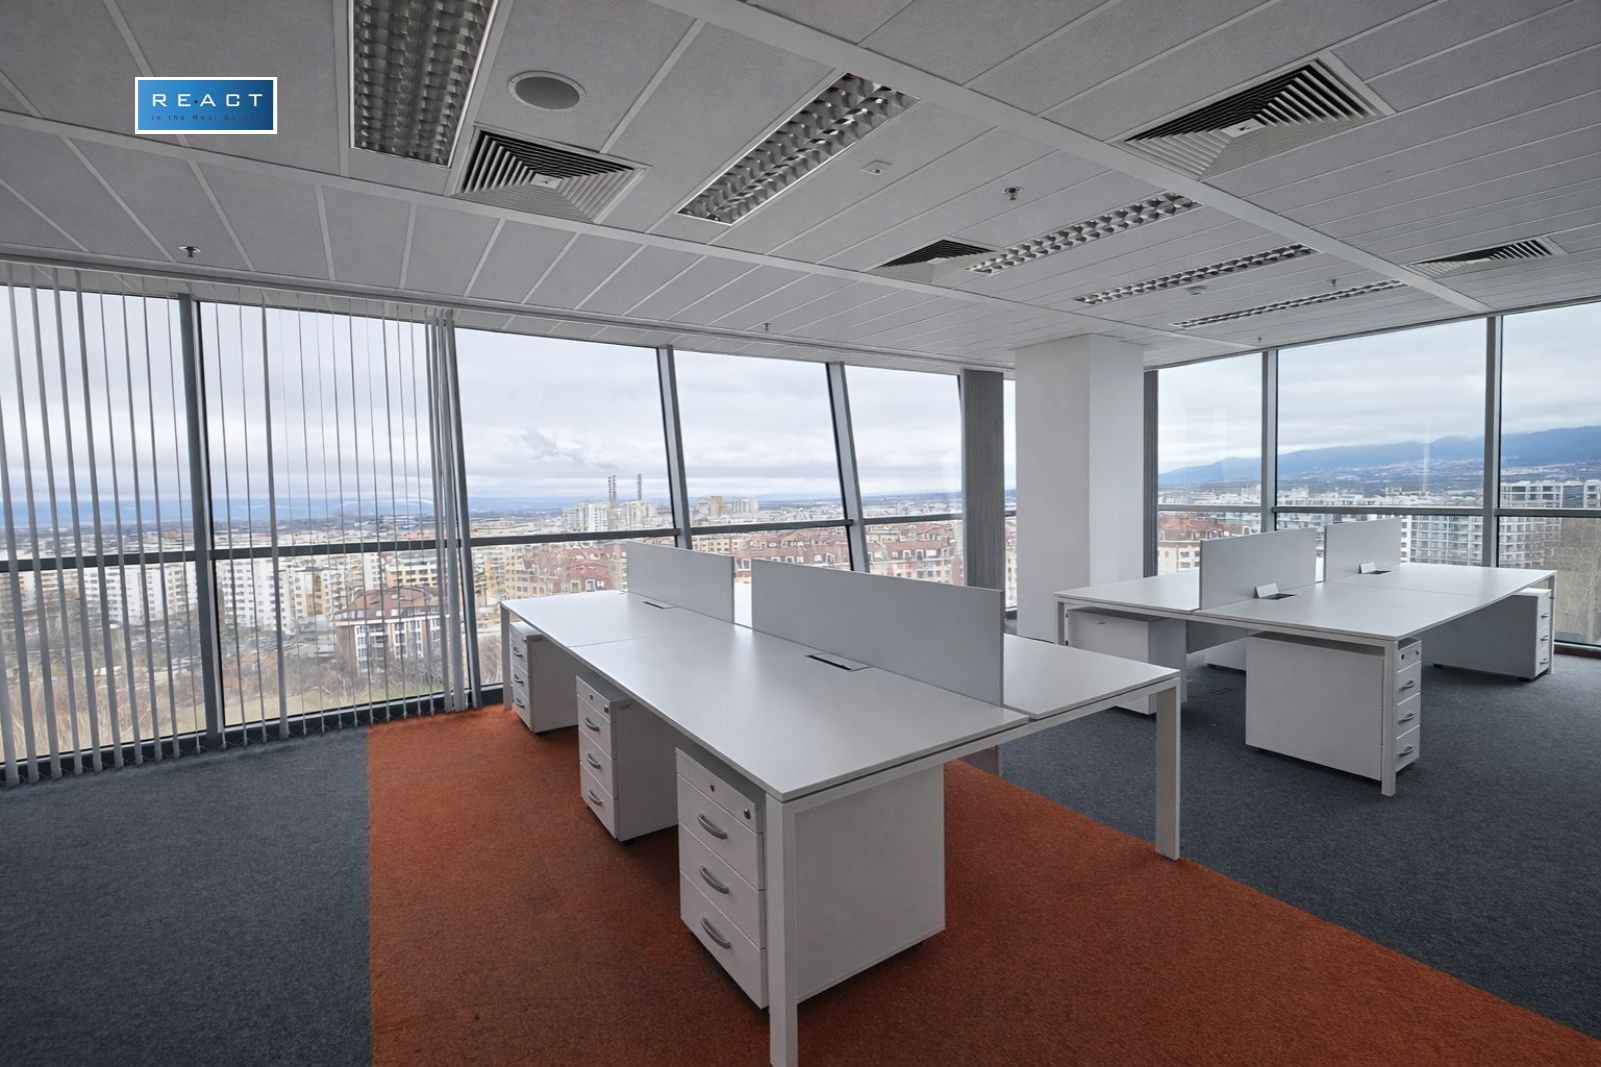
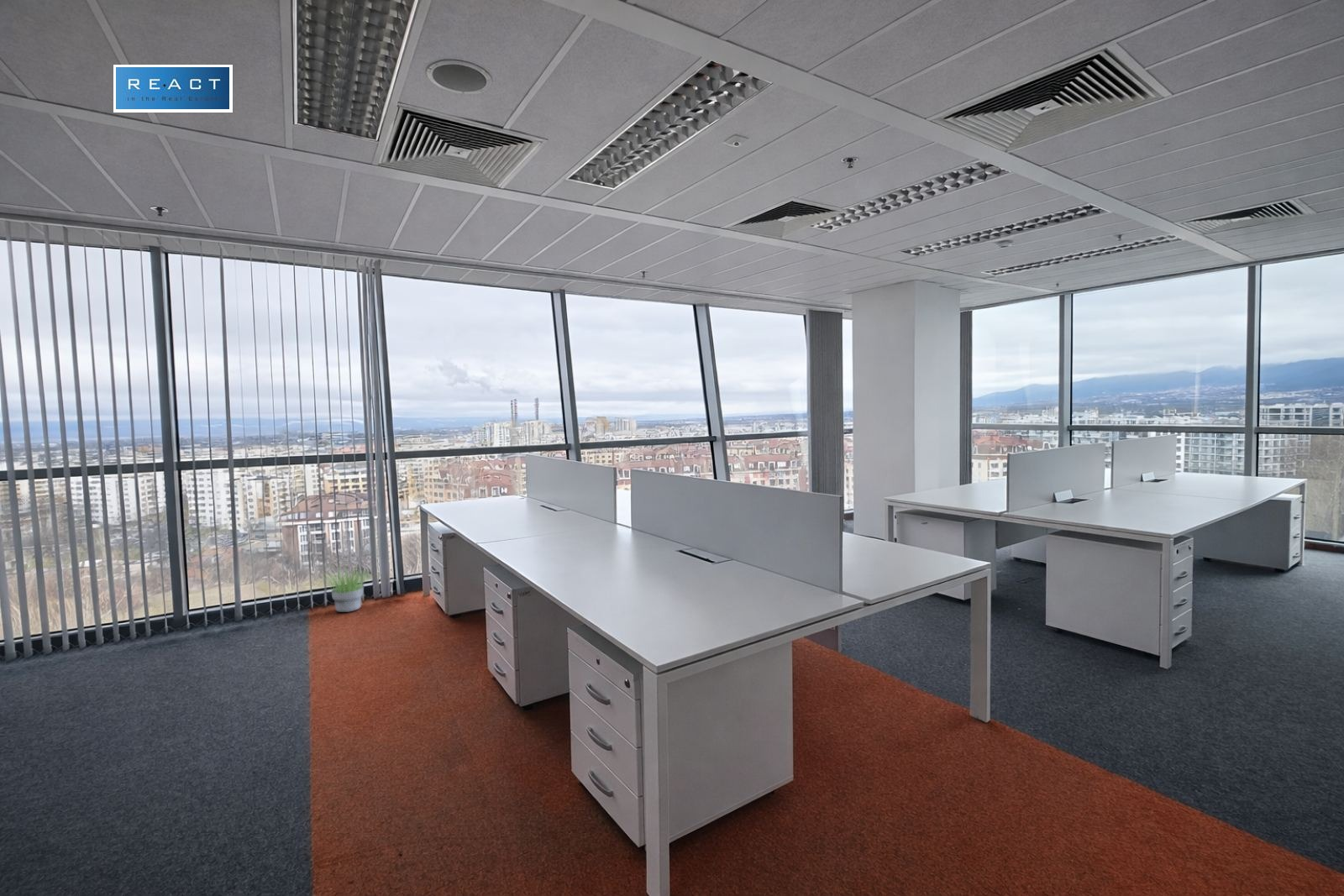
+ potted plant [321,564,370,613]
